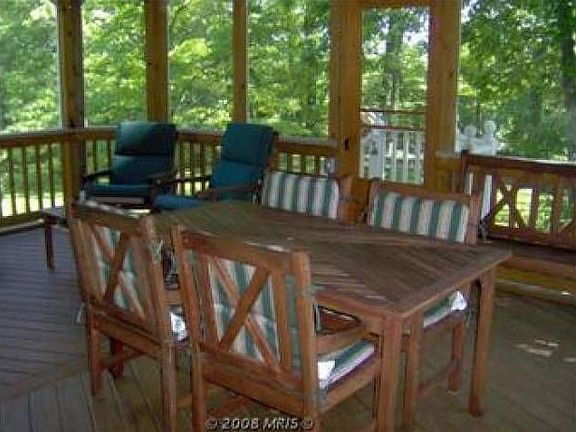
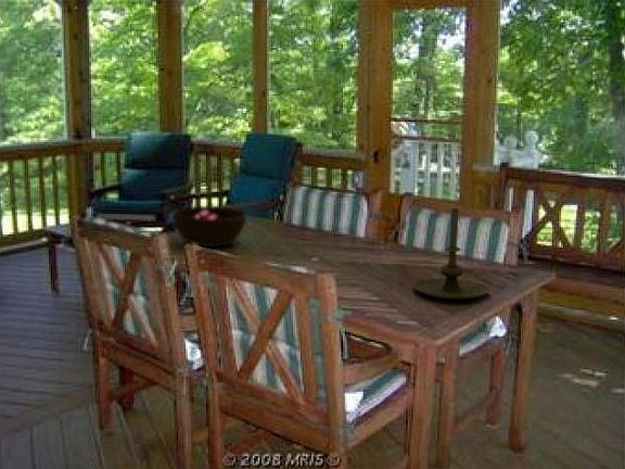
+ bowl [171,205,247,248]
+ candle holder [412,206,490,300]
